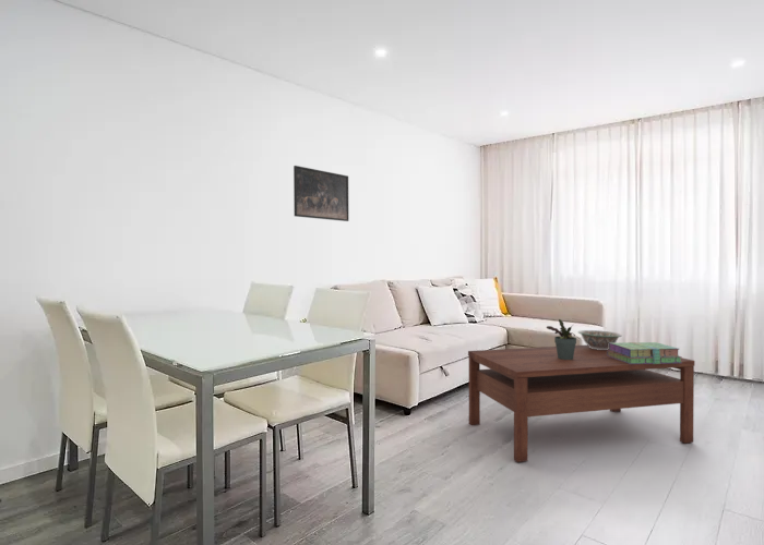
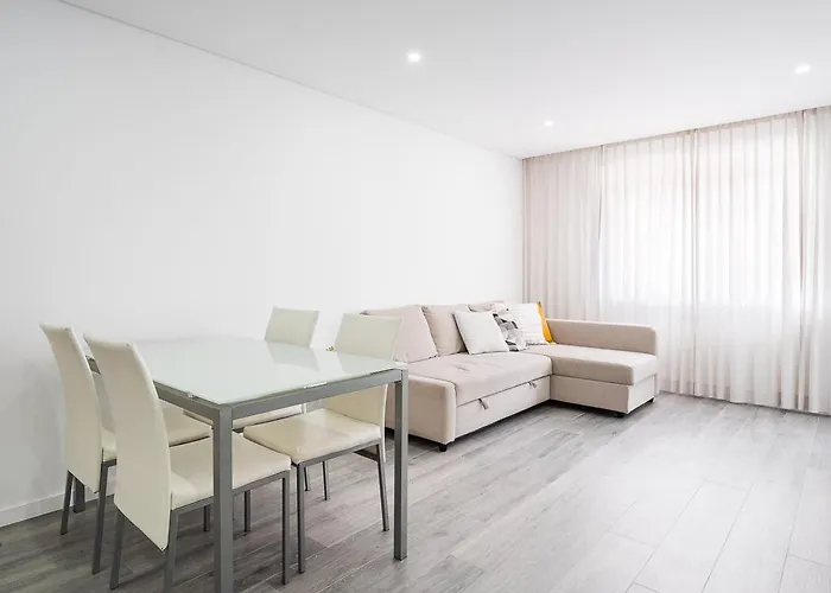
- potted plant [546,318,577,360]
- coffee table [467,343,695,463]
- stack of books [607,341,683,364]
- decorative bowl [577,329,623,350]
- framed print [293,165,349,222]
